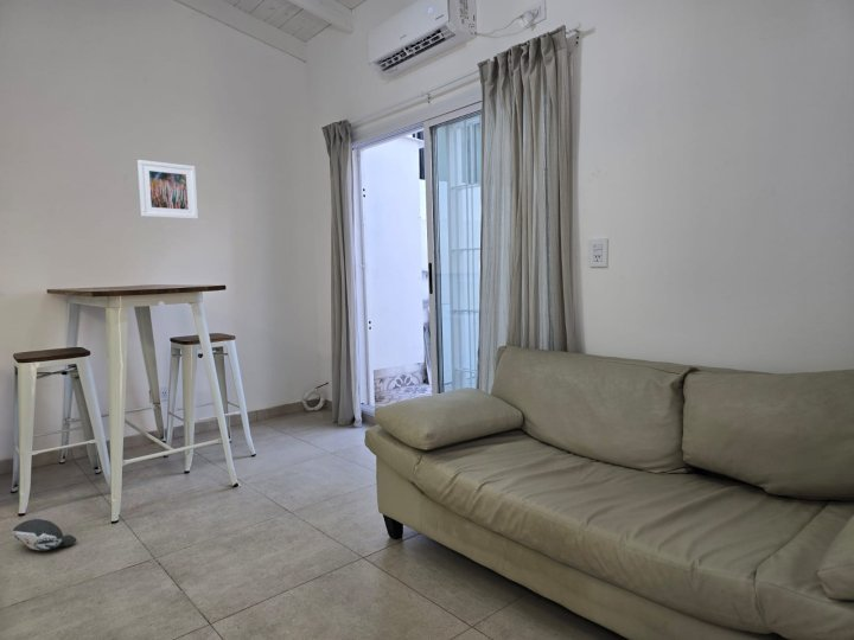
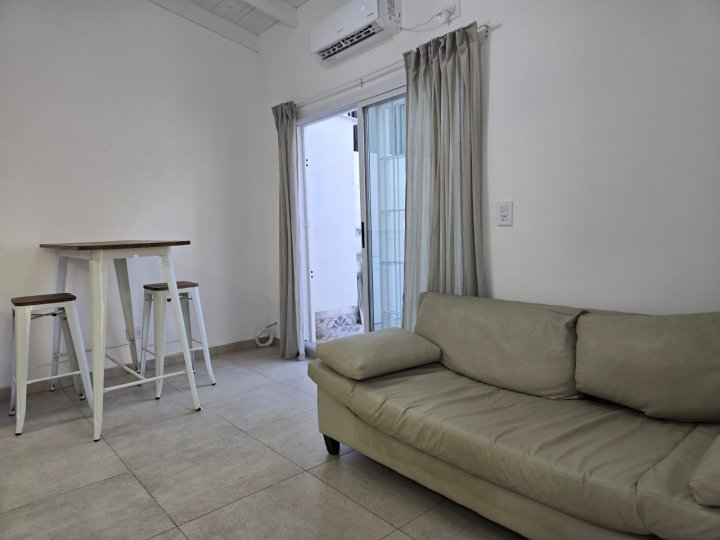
- plush toy [12,518,78,551]
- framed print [136,159,199,220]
